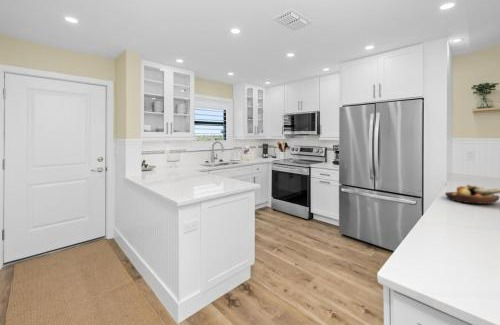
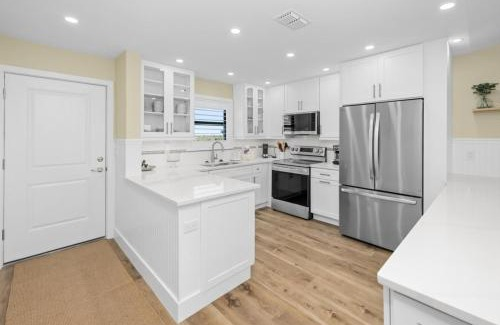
- fruit bowl [444,184,500,205]
